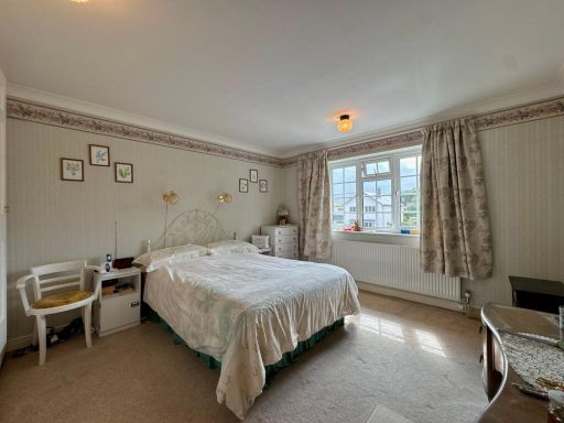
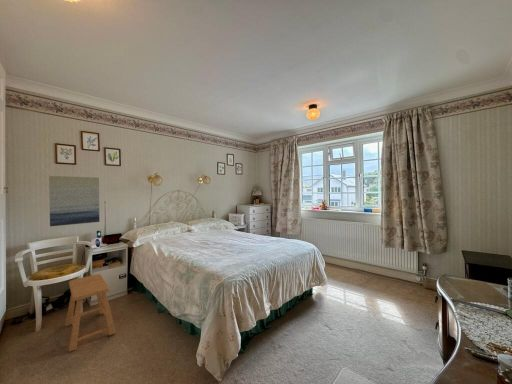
+ wall art [48,175,101,227]
+ stool [64,273,116,353]
